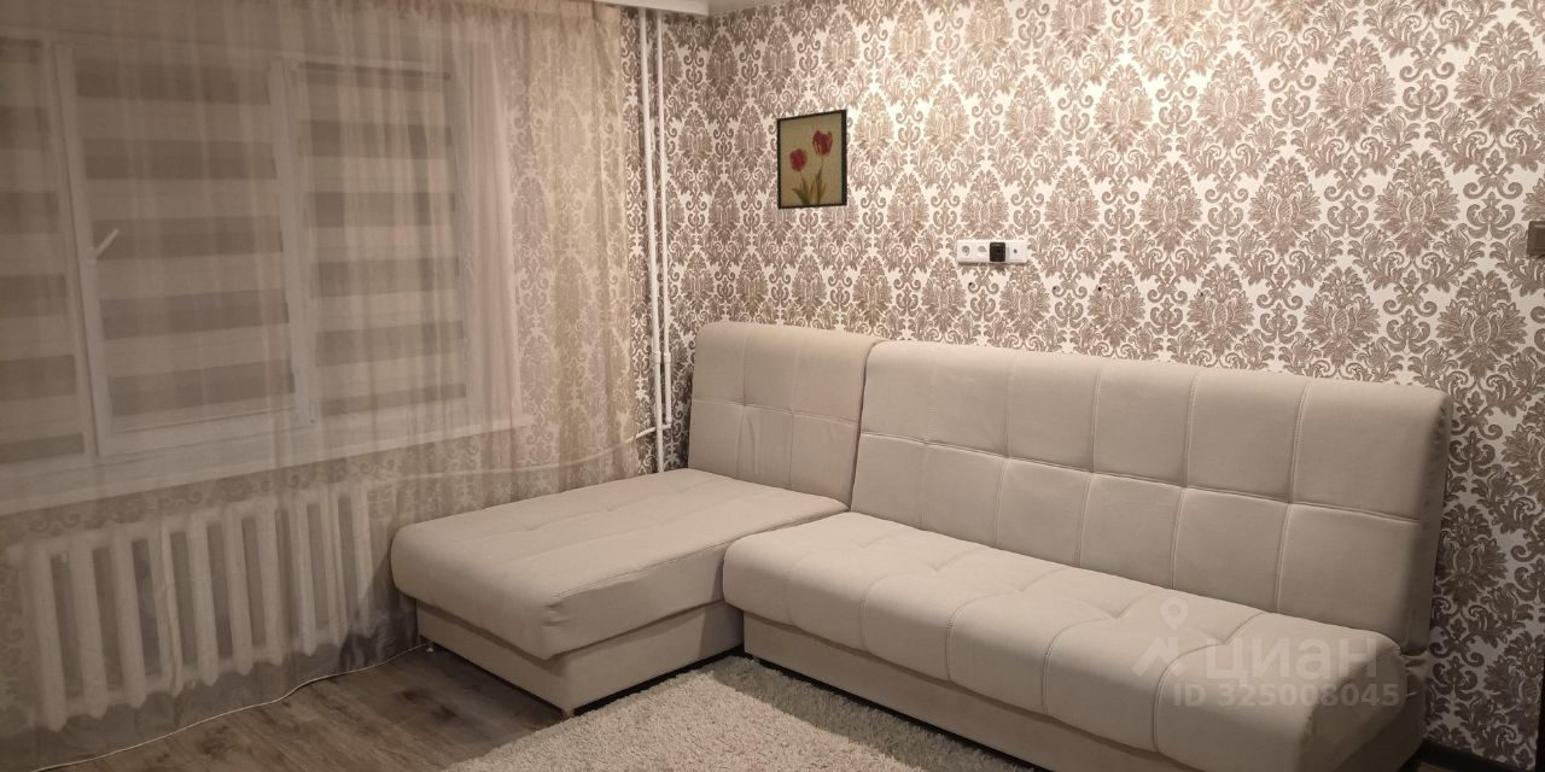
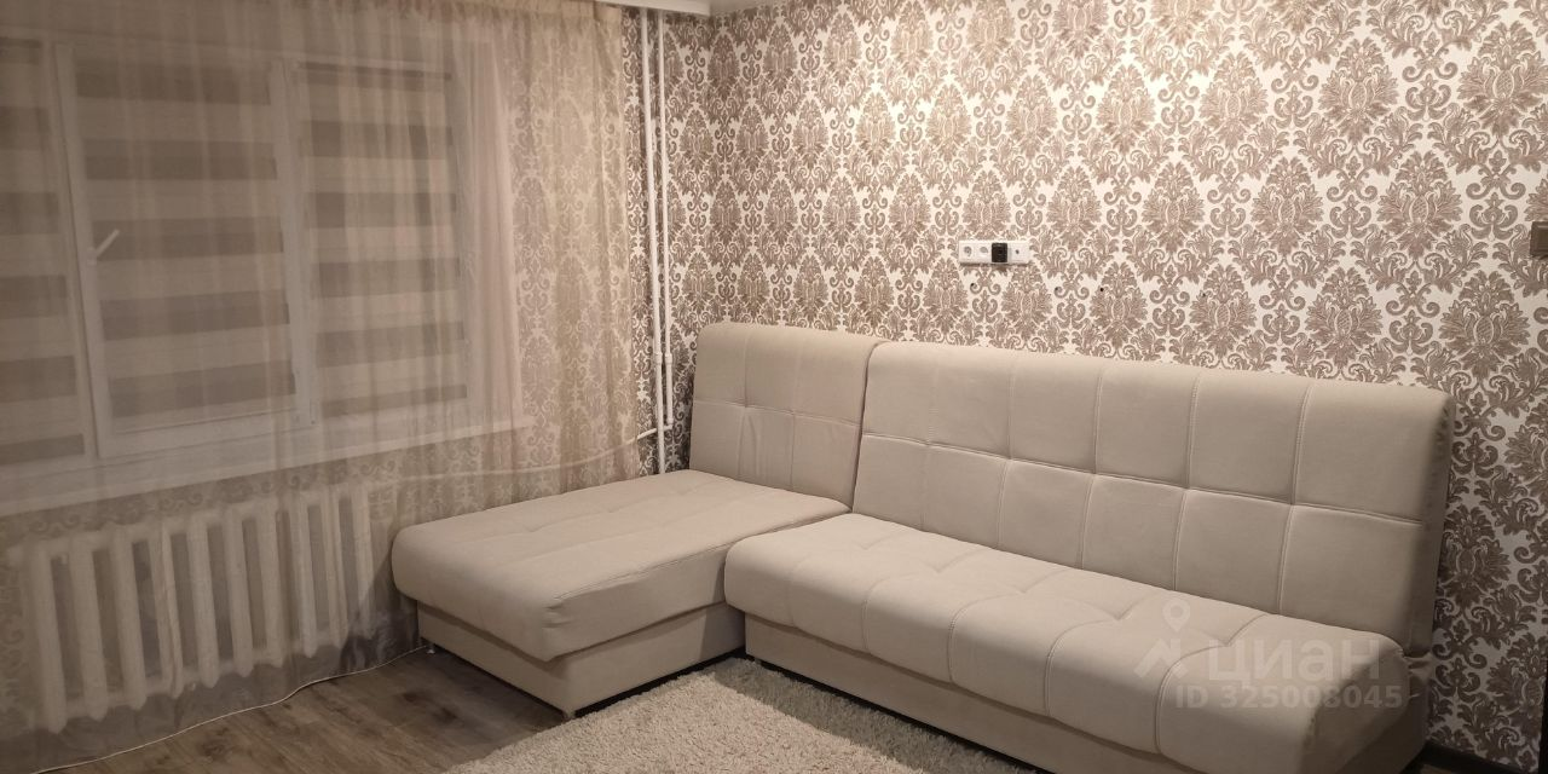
- wall art [775,109,849,211]
